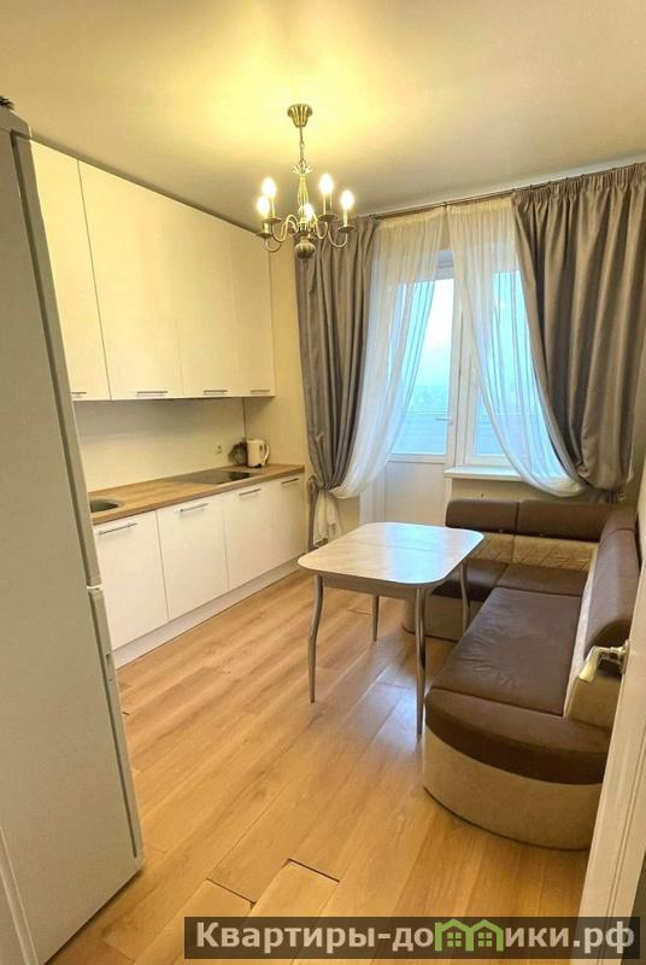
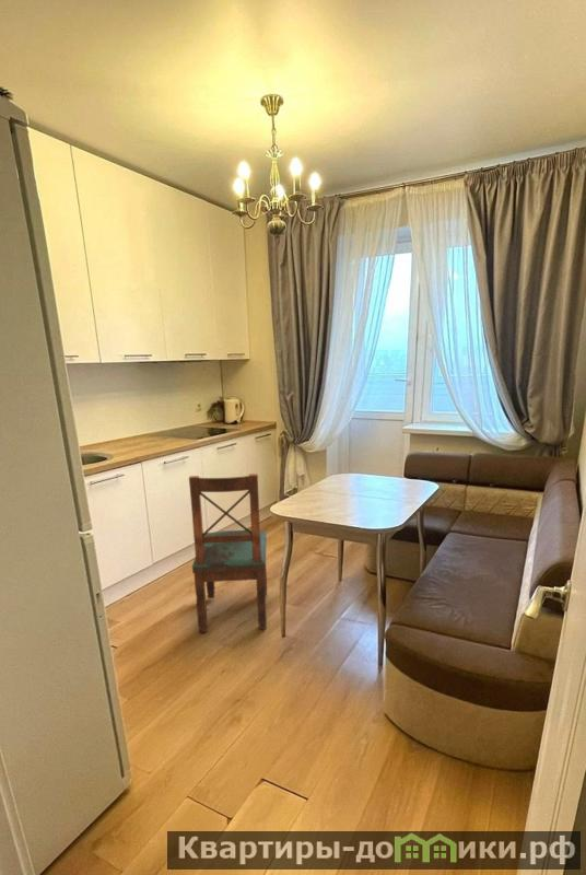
+ dining chair [188,472,268,634]
